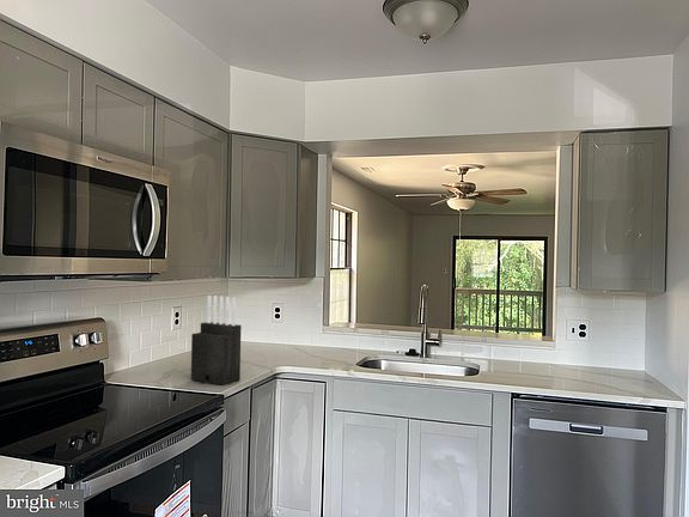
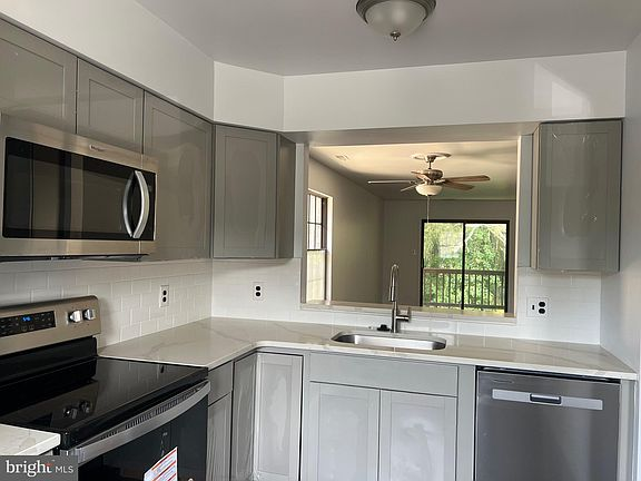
- knife block [190,294,243,387]
